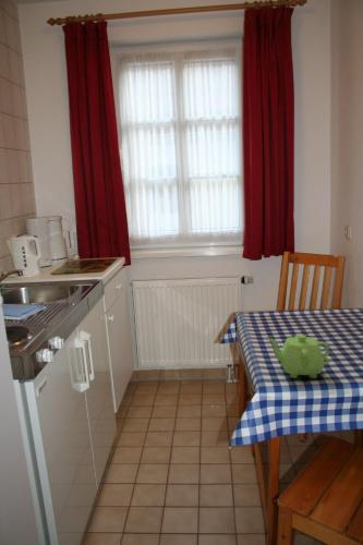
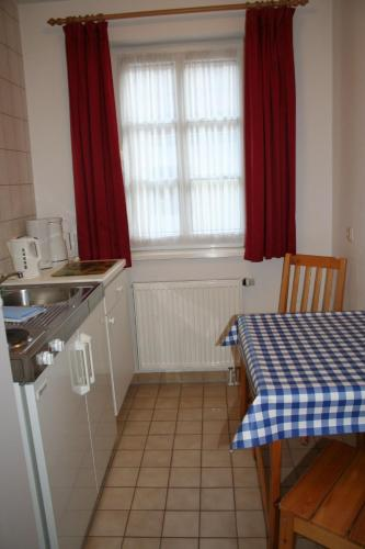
- teapot [266,334,330,379]
